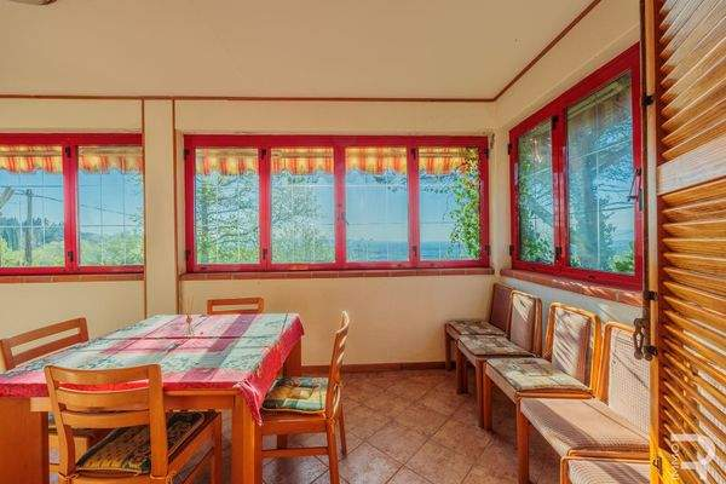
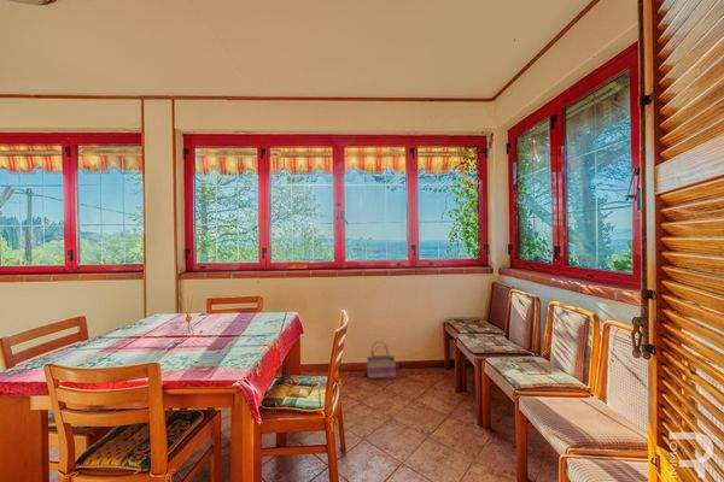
+ basket [366,340,397,380]
